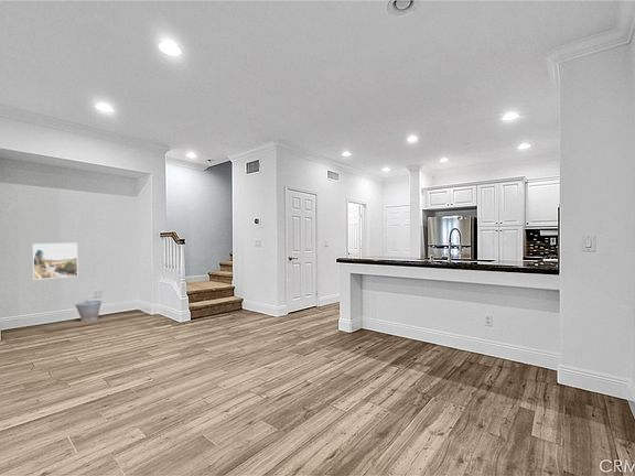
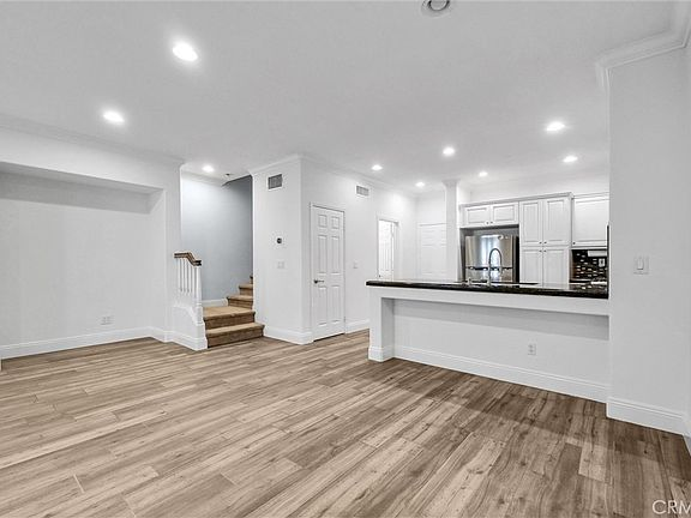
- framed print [32,242,78,281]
- bucket [74,299,104,323]
